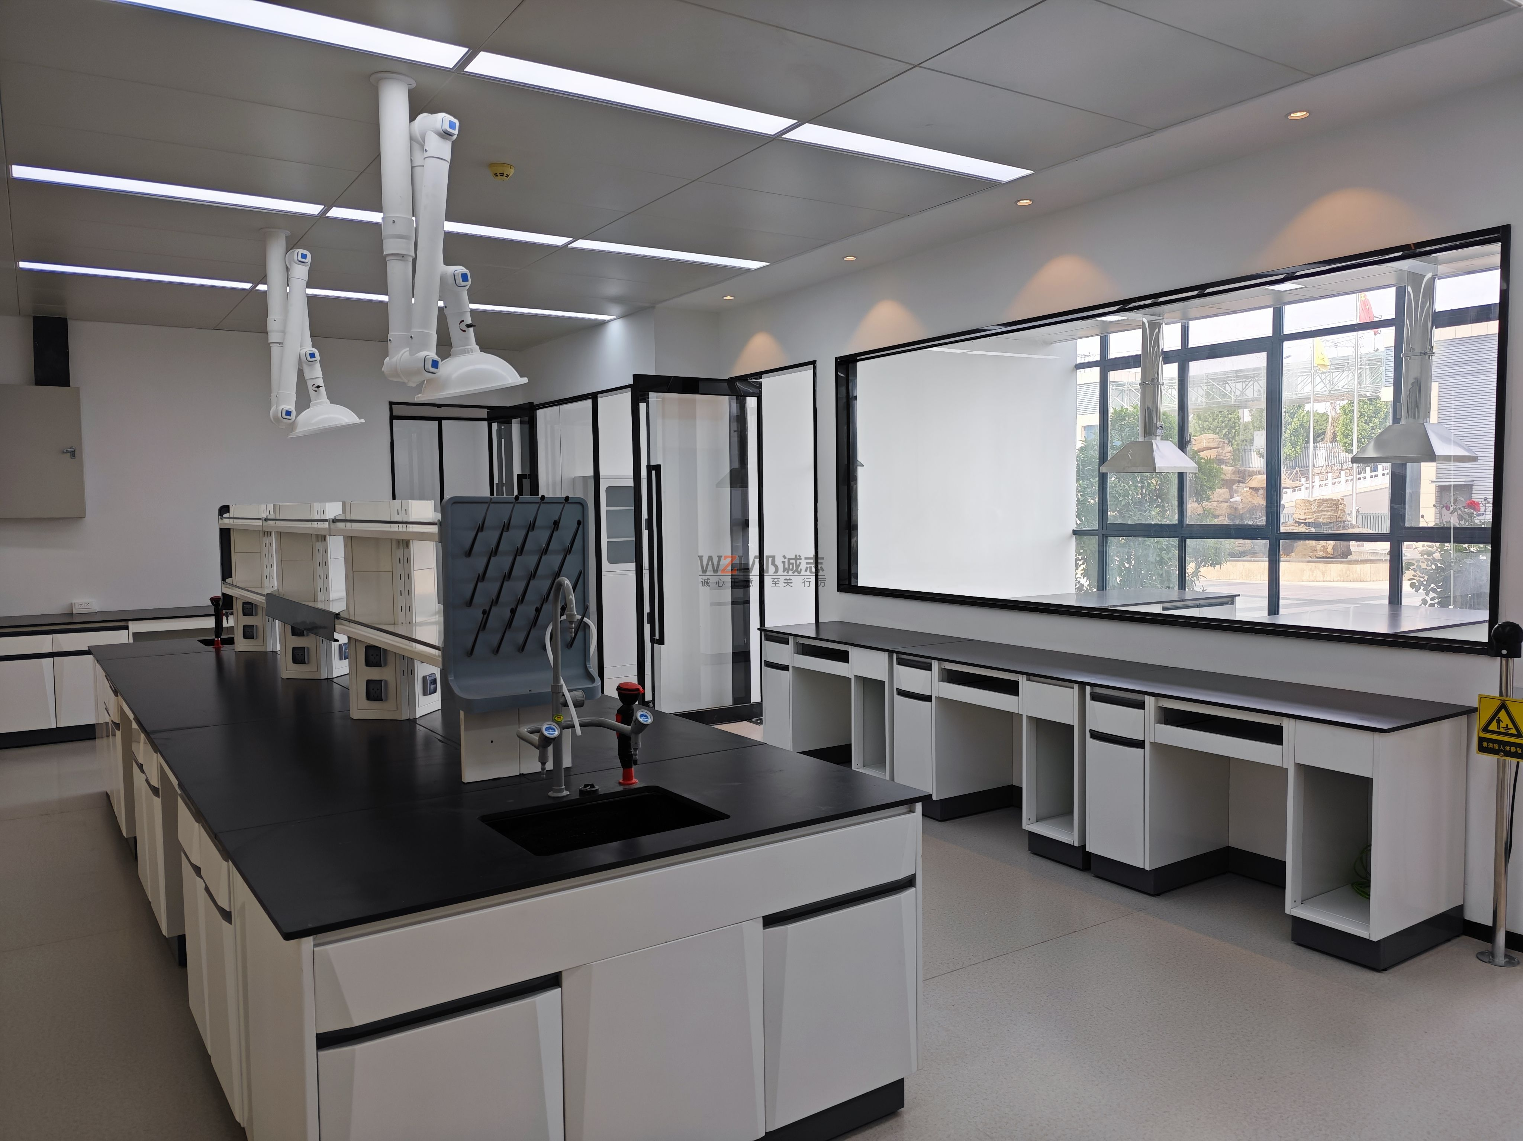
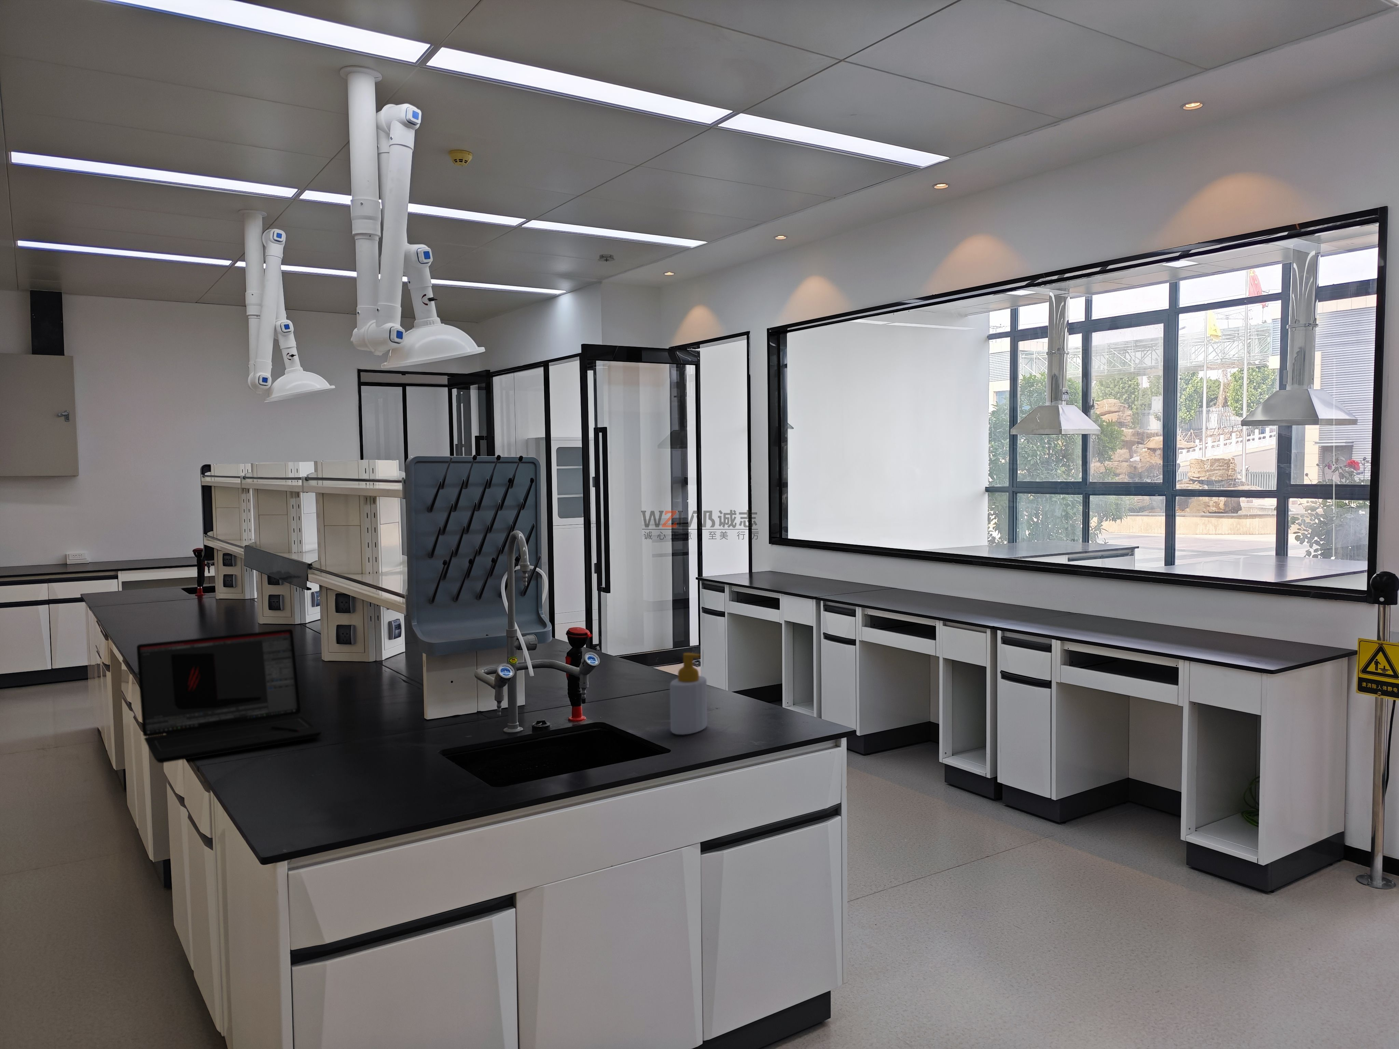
+ smoke detector [597,253,616,262]
+ laptop [137,629,323,764]
+ soap bottle [670,652,707,735]
